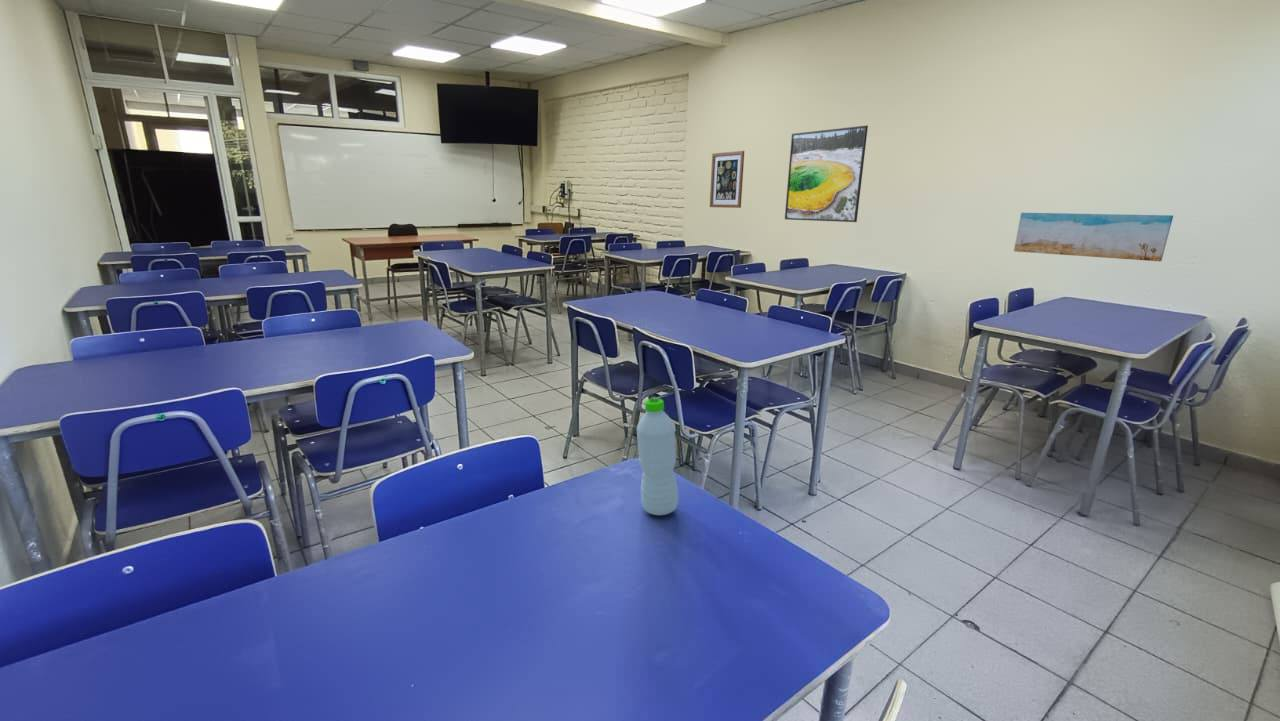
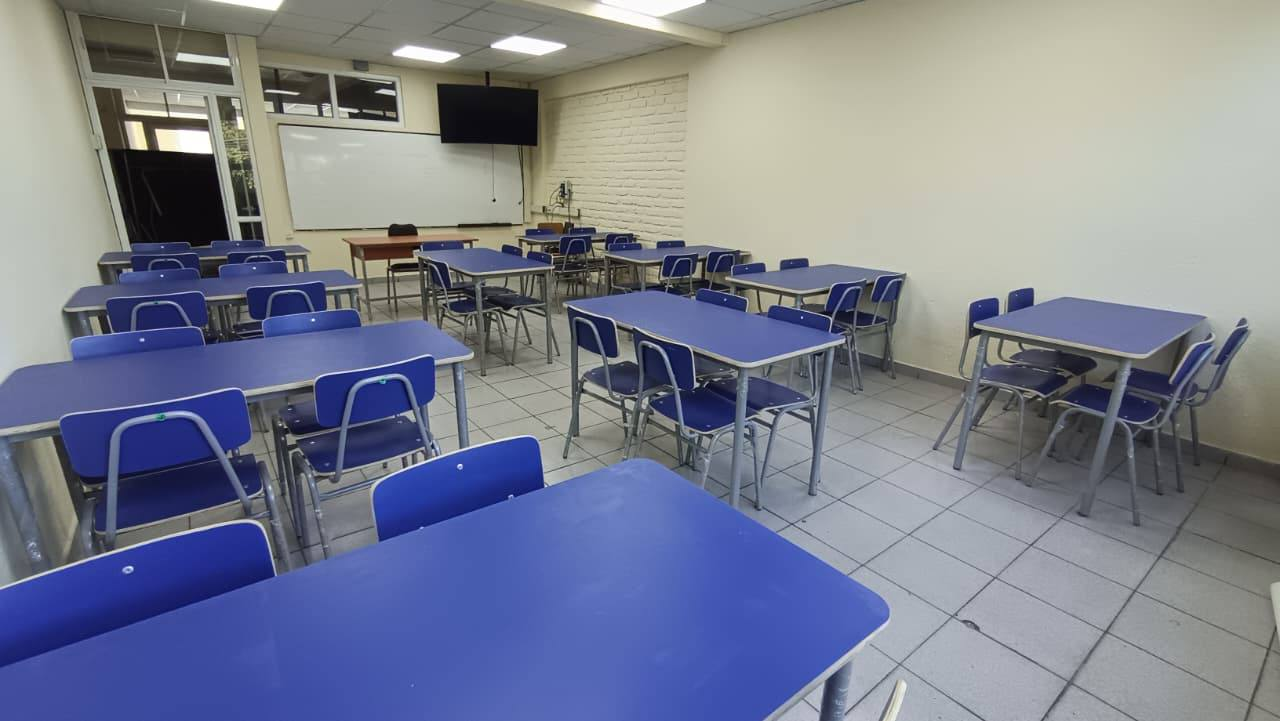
- wall art [709,150,745,209]
- water bottle [636,397,679,516]
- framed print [784,124,869,223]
- wall art [1013,212,1174,262]
